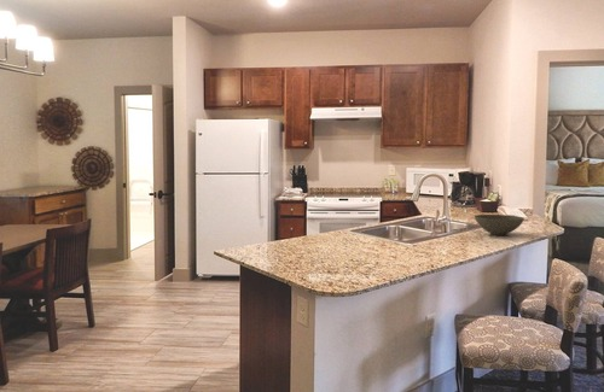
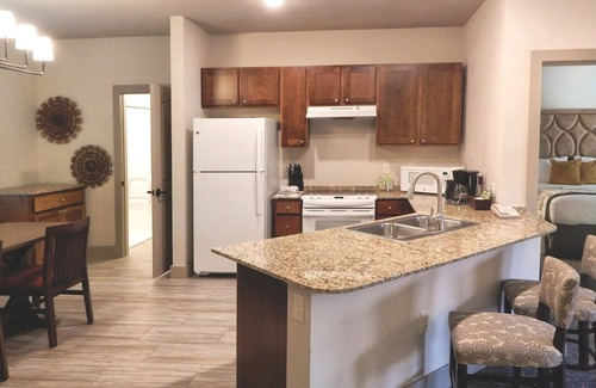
- bowl [474,213,525,236]
